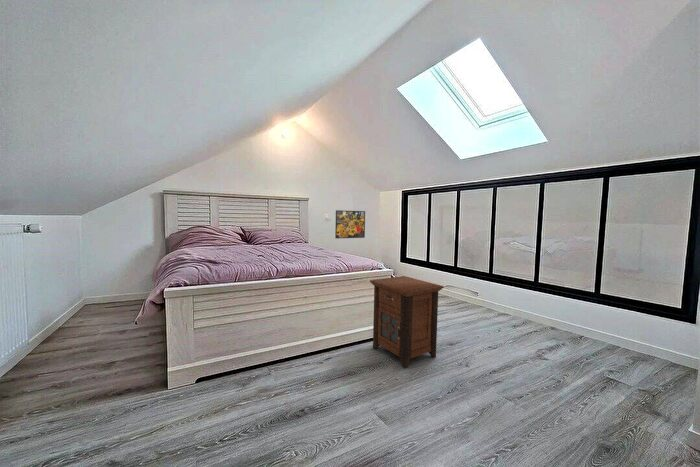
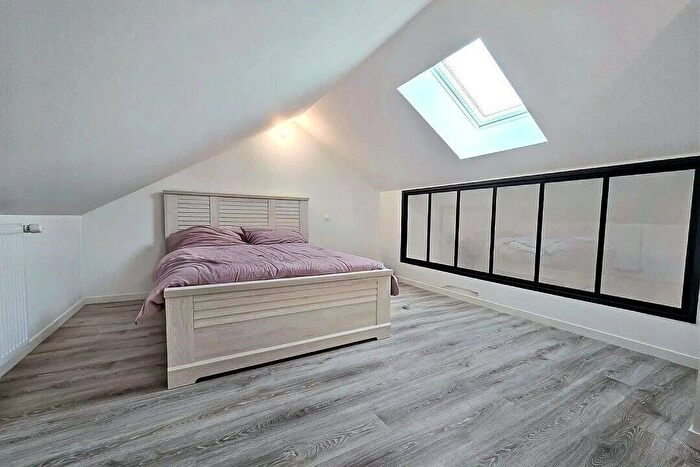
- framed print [334,209,366,239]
- nightstand [369,275,445,369]
